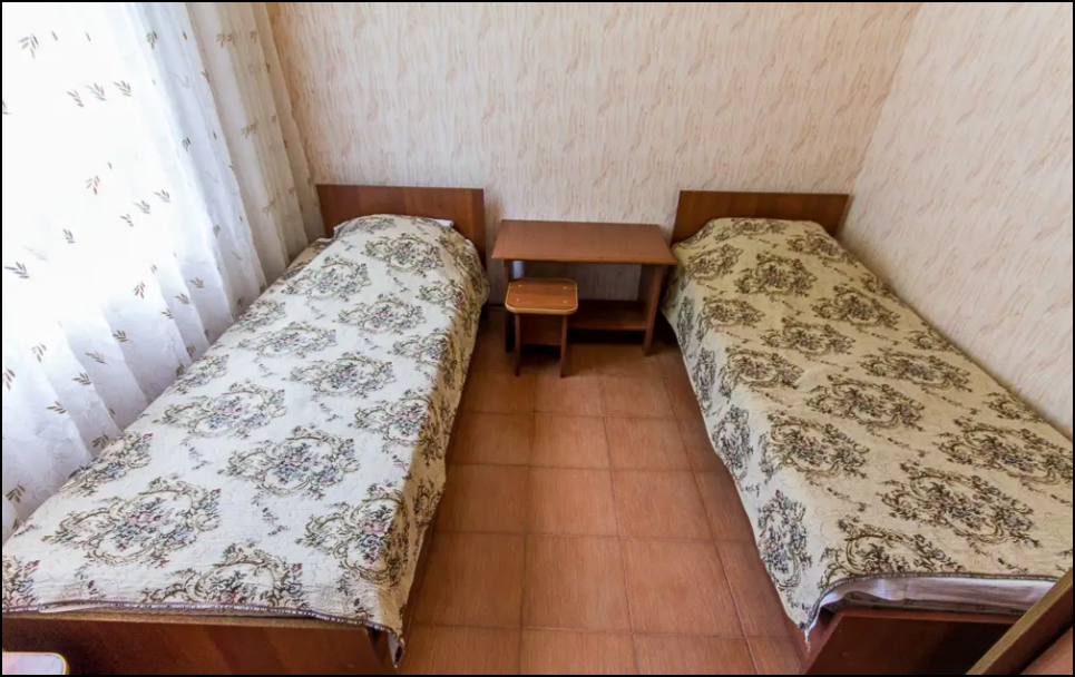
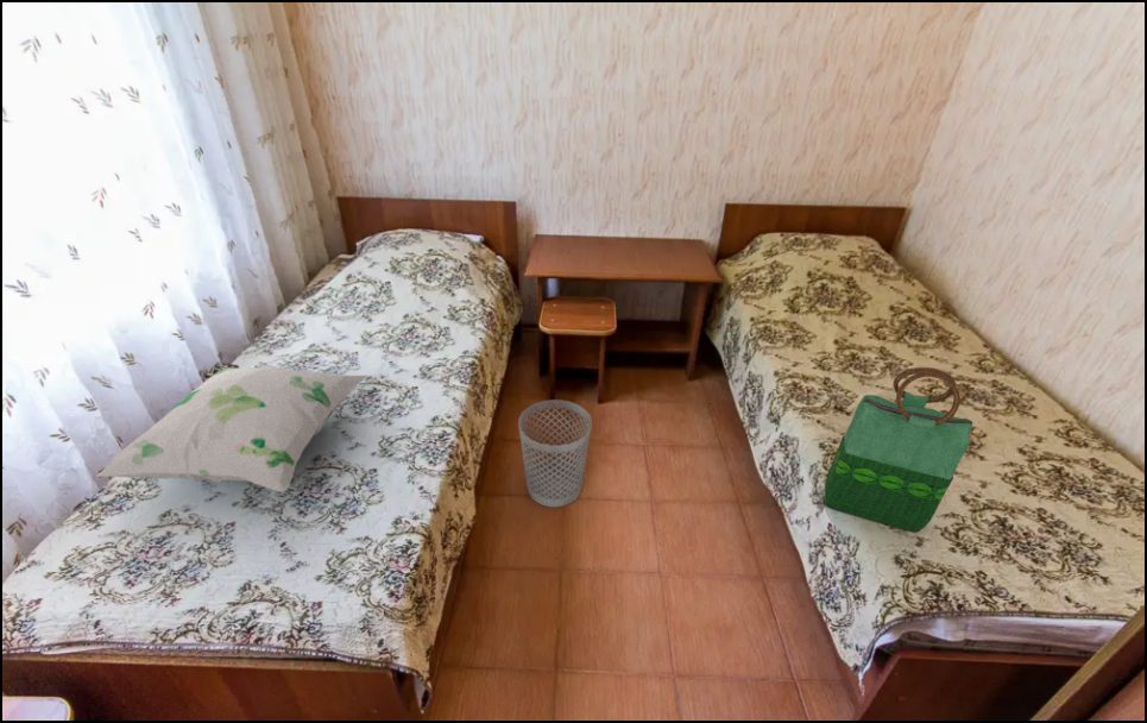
+ wastebasket [517,398,593,508]
+ decorative pillow [96,362,368,493]
+ tote bag [824,366,973,534]
